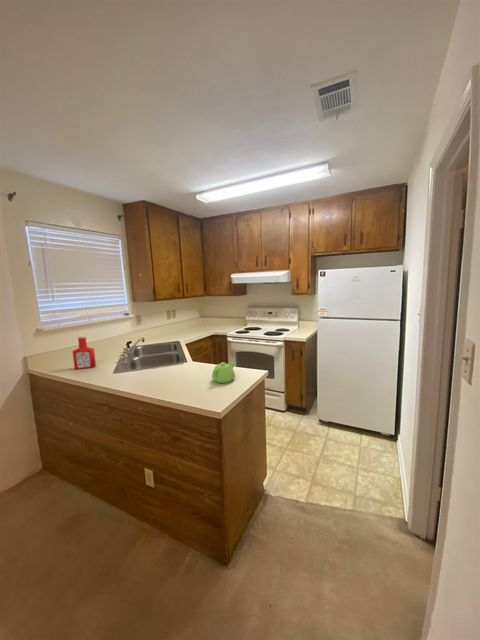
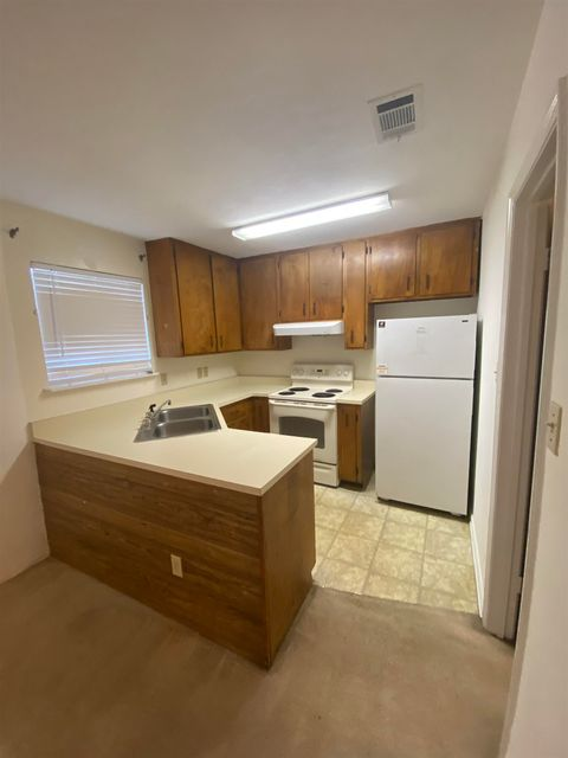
- soap bottle [71,334,97,370]
- teapot [211,361,236,384]
